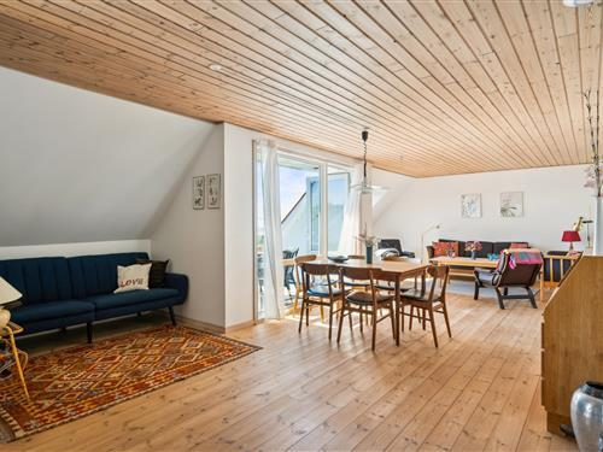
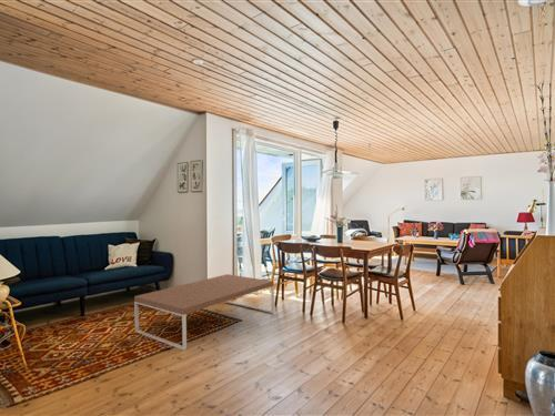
+ coffee table [133,273,275,351]
